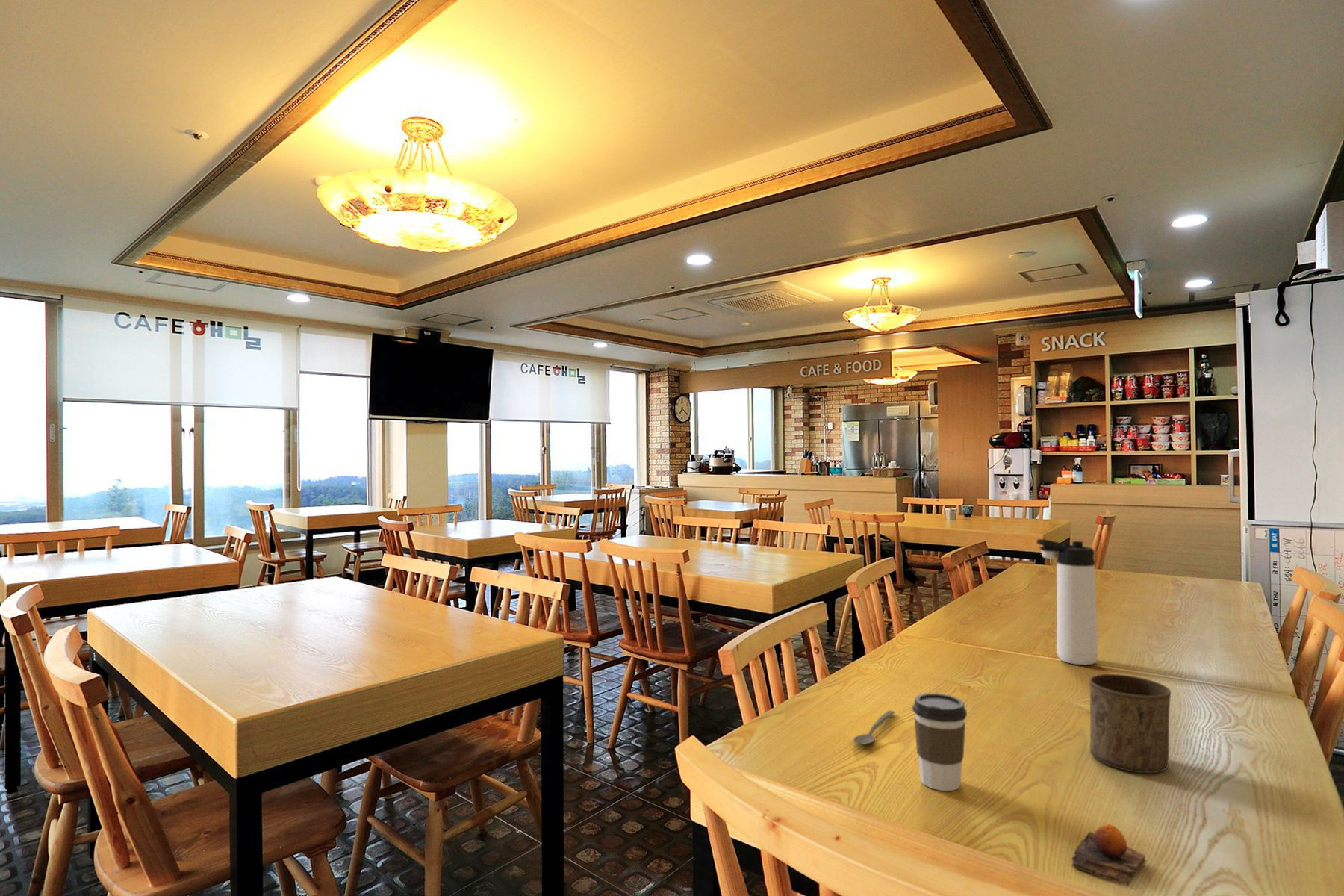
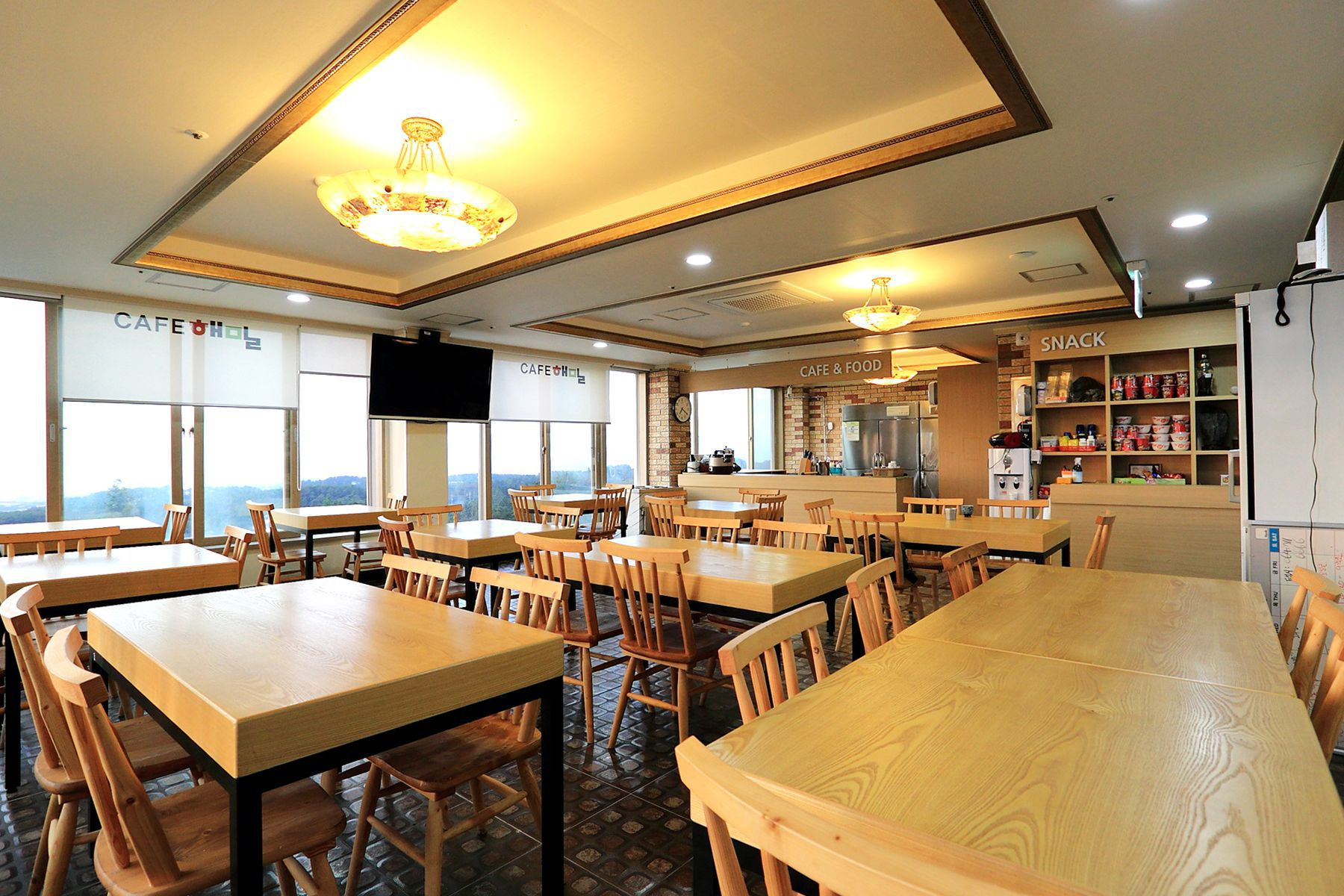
- spoon [853,709,896,745]
- coffee cup [912,692,968,791]
- thermos bottle [1036,538,1098,665]
- cup [1089,673,1172,774]
- orange [1069,824,1148,887]
